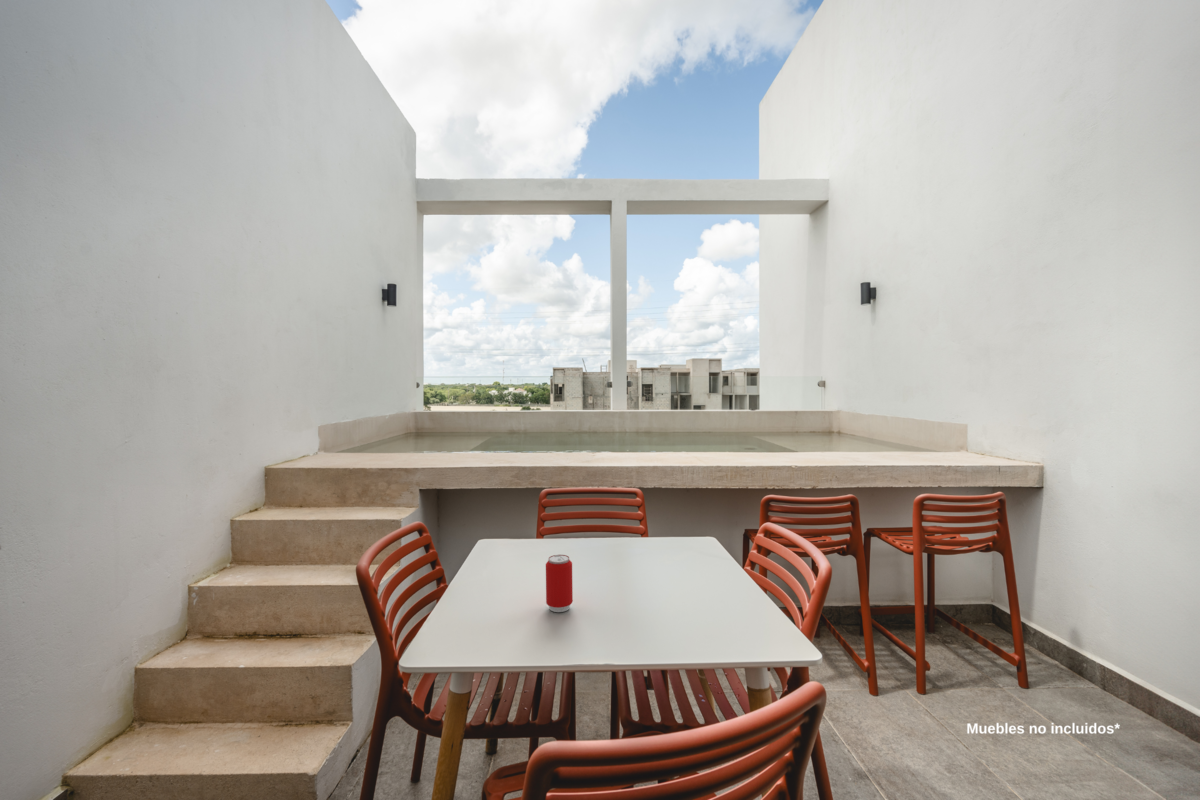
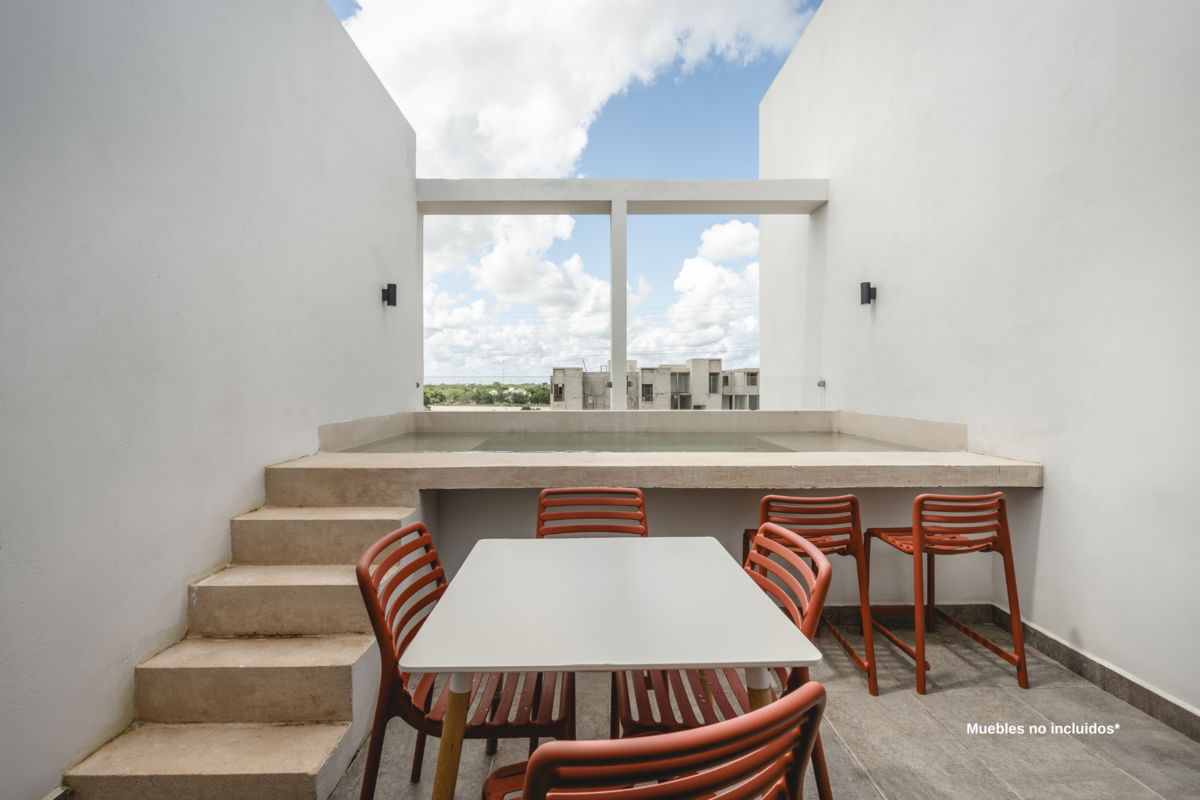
- beverage can [545,554,574,613]
